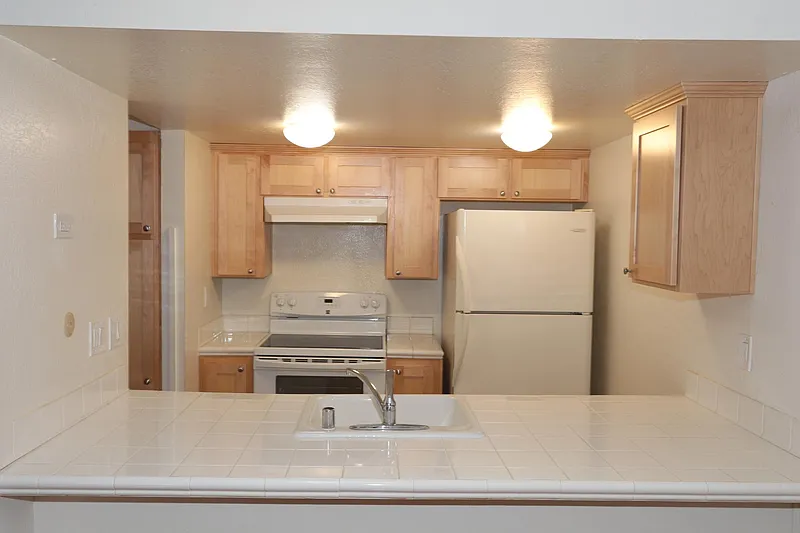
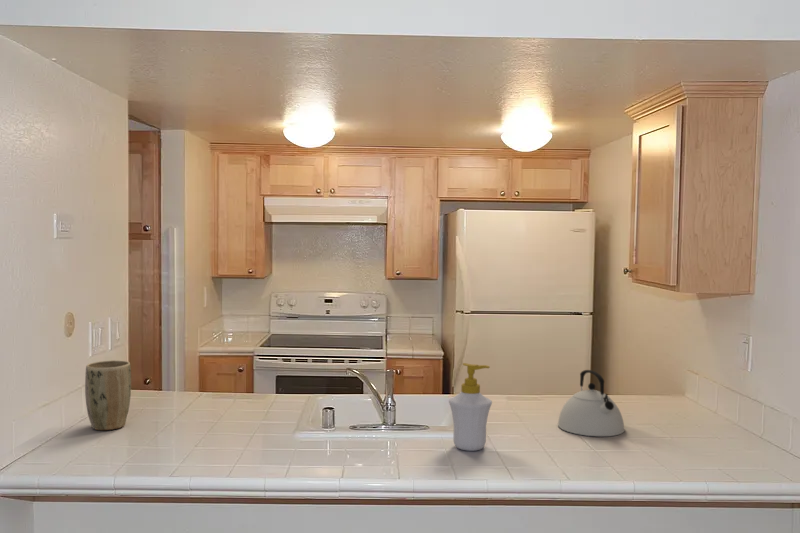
+ kettle [557,369,626,437]
+ soap bottle [448,362,493,452]
+ plant pot [84,359,132,431]
